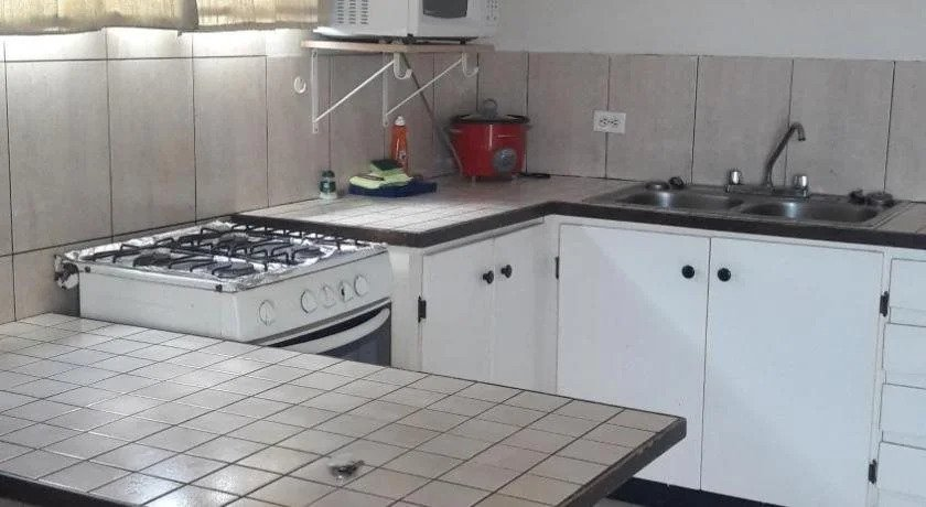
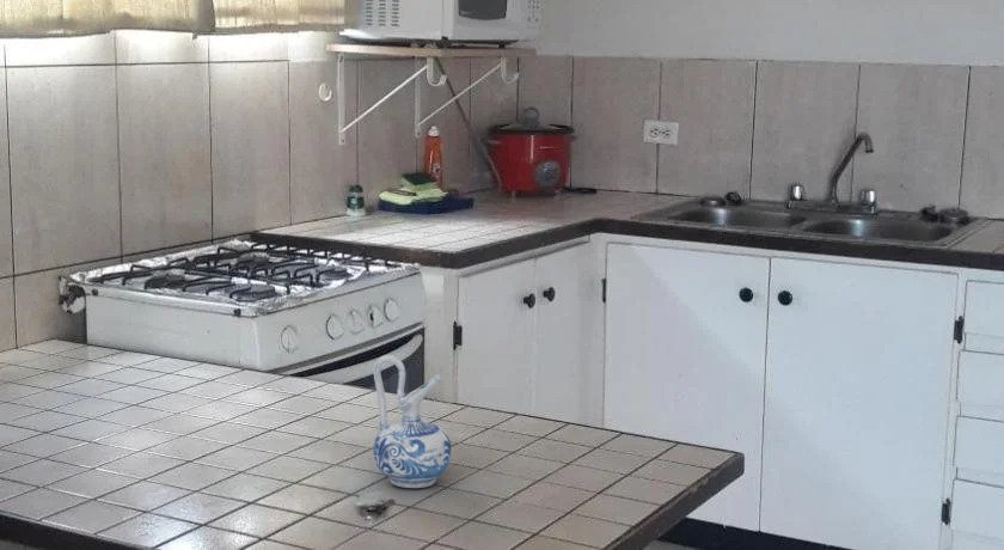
+ ceramic pitcher [372,354,452,489]
